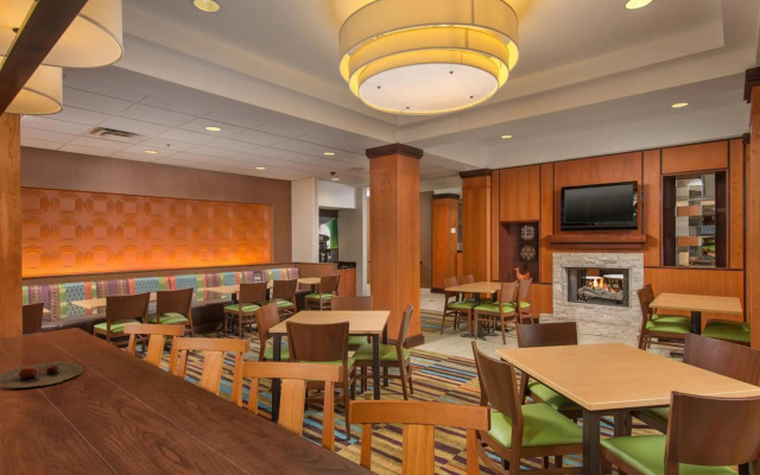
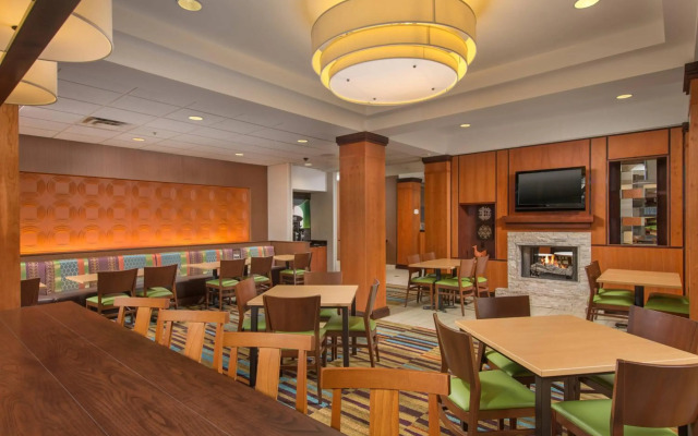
- plate [0,361,84,390]
